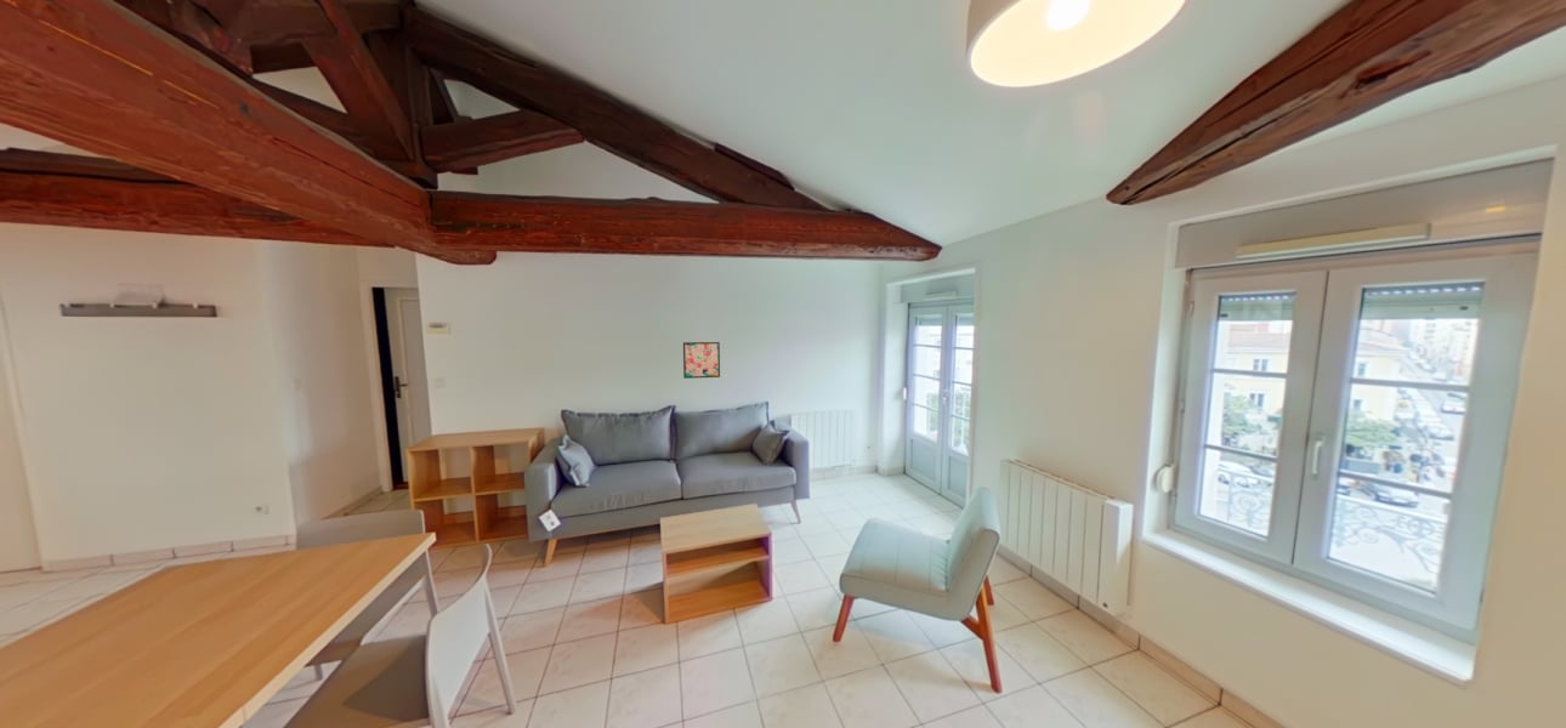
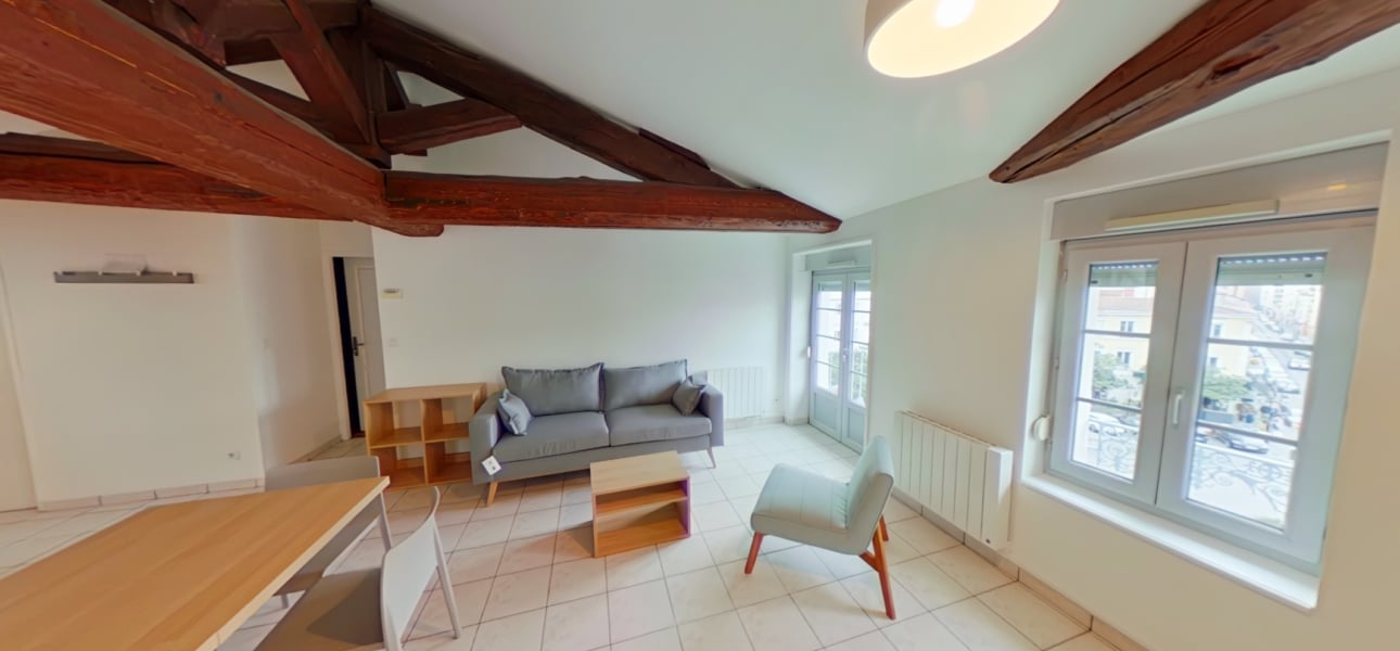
- wall art [682,341,721,380]
